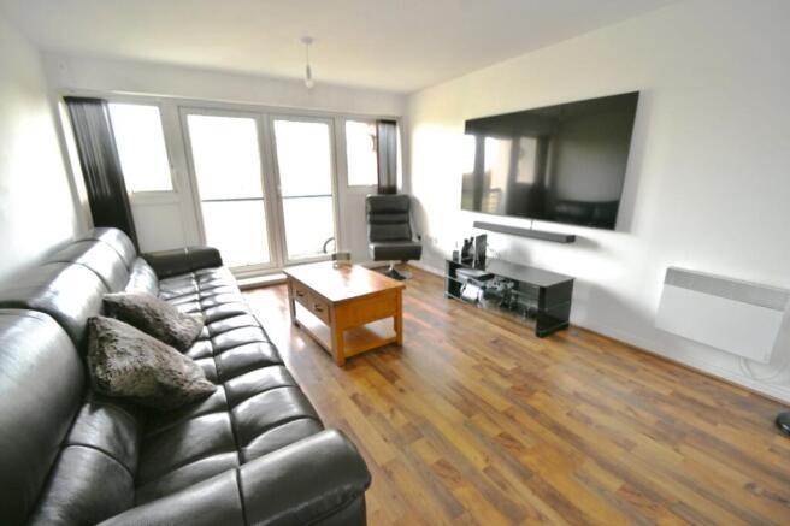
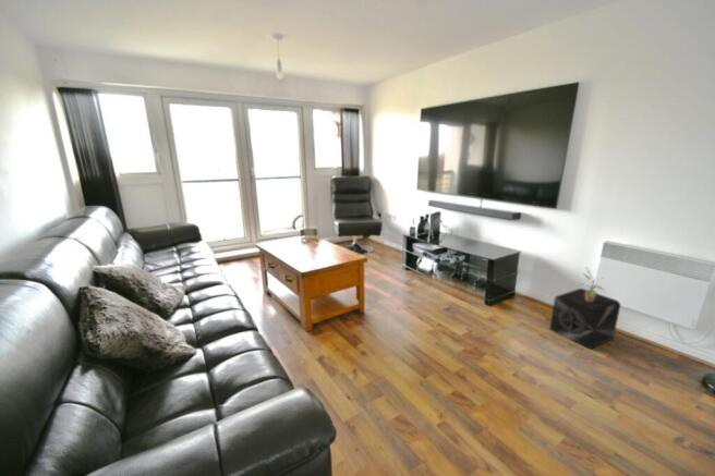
+ potted plant [572,267,606,302]
+ speaker [548,288,621,350]
